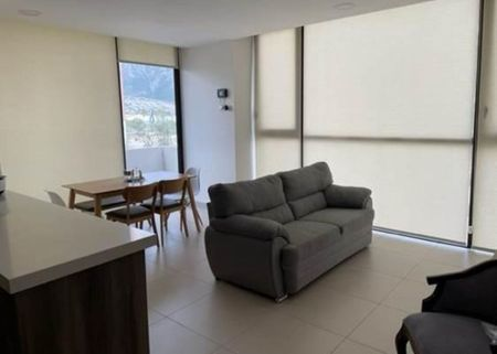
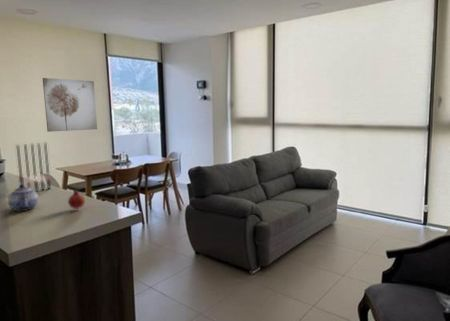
+ fruit [67,190,86,210]
+ teapot [7,184,39,212]
+ candle [15,142,52,193]
+ wall art [42,77,98,133]
